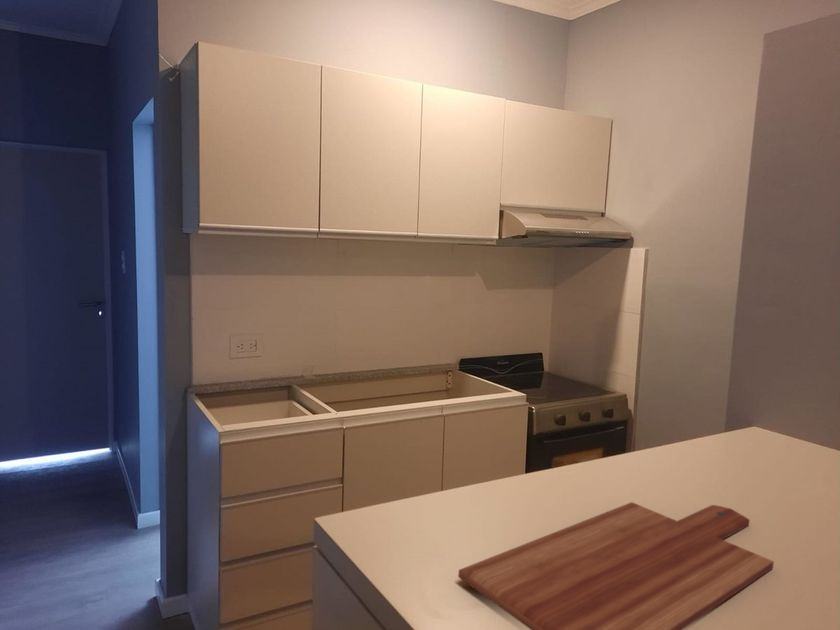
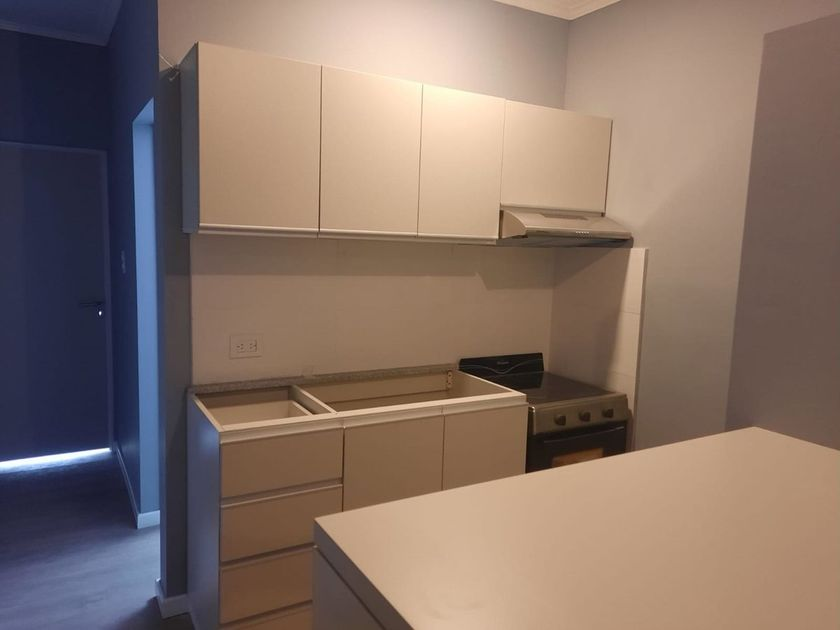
- cutting board [457,501,775,630]
